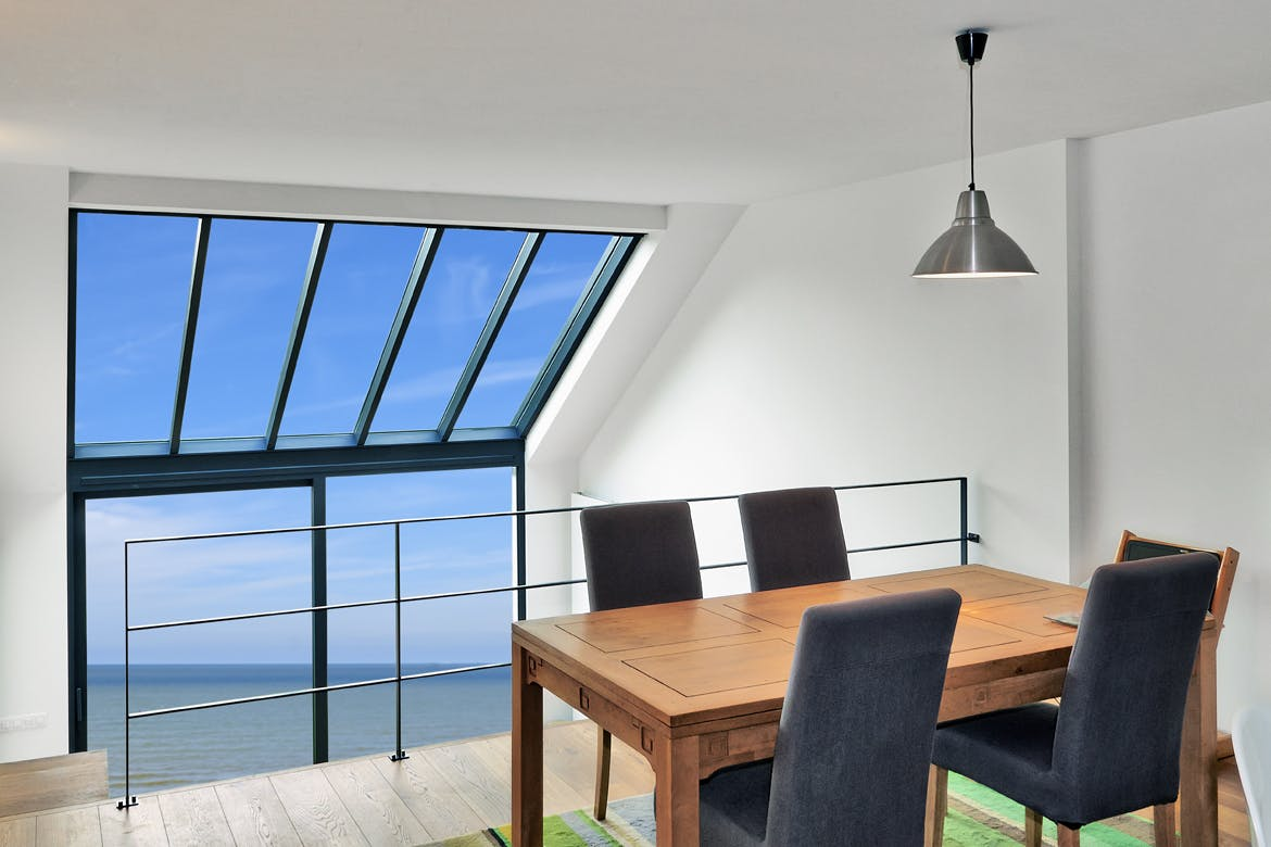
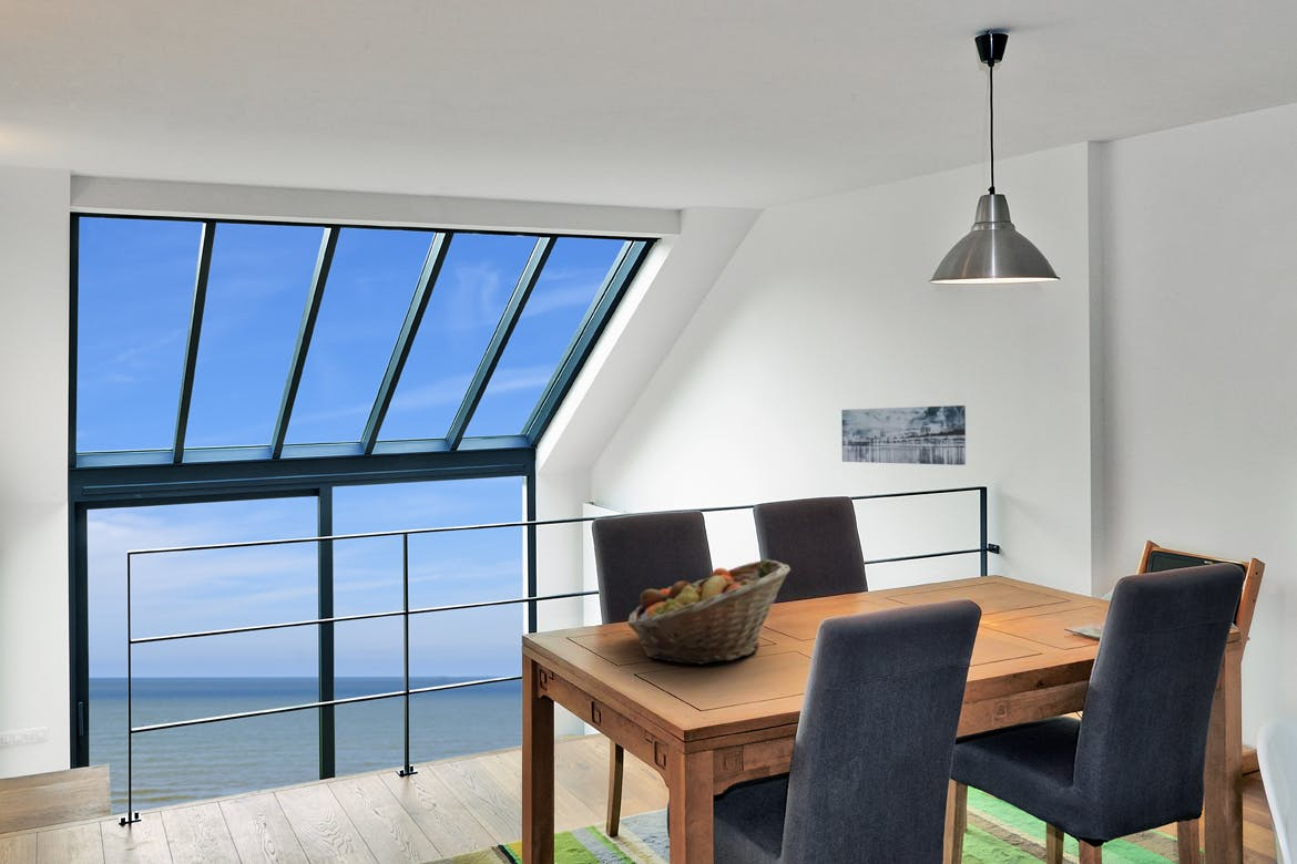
+ wall art [840,404,967,466]
+ fruit basket [626,558,792,666]
